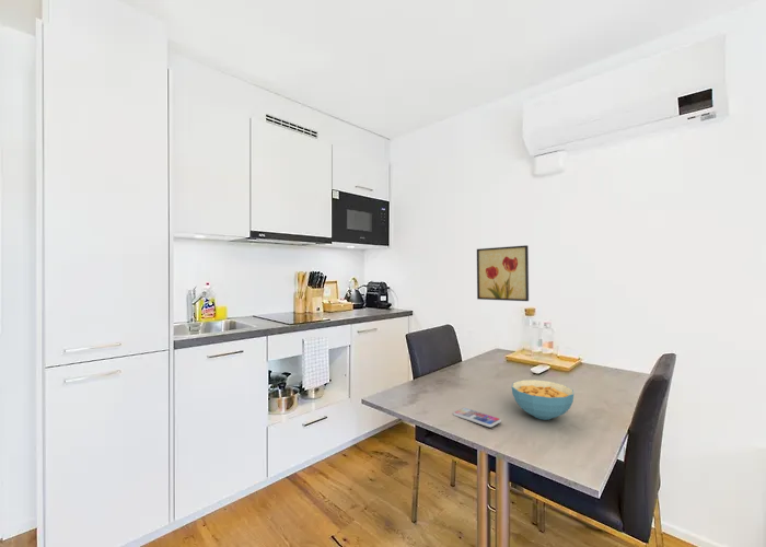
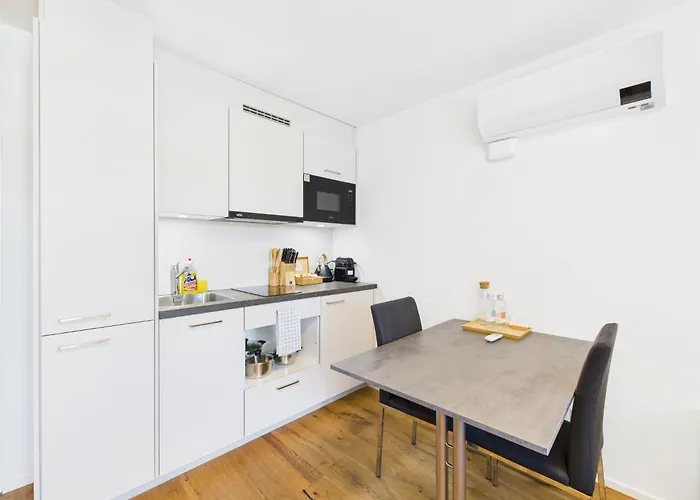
- wall art [476,244,530,302]
- cereal bowl [511,379,574,421]
- smartphone [452,407,502,428]
